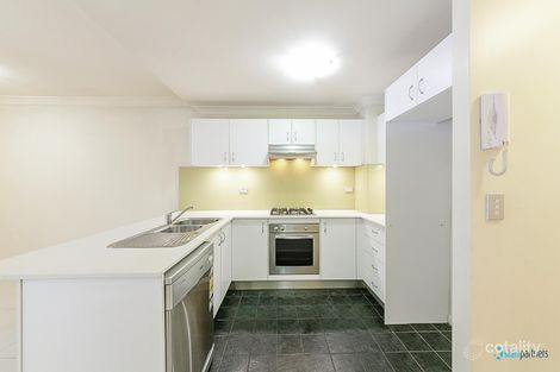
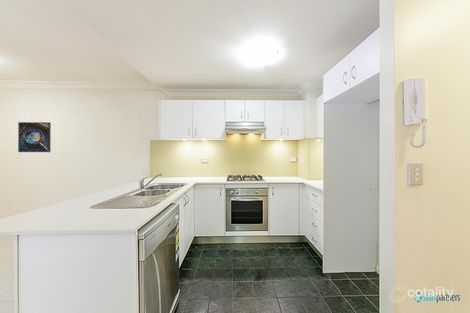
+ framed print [17,121,52,153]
